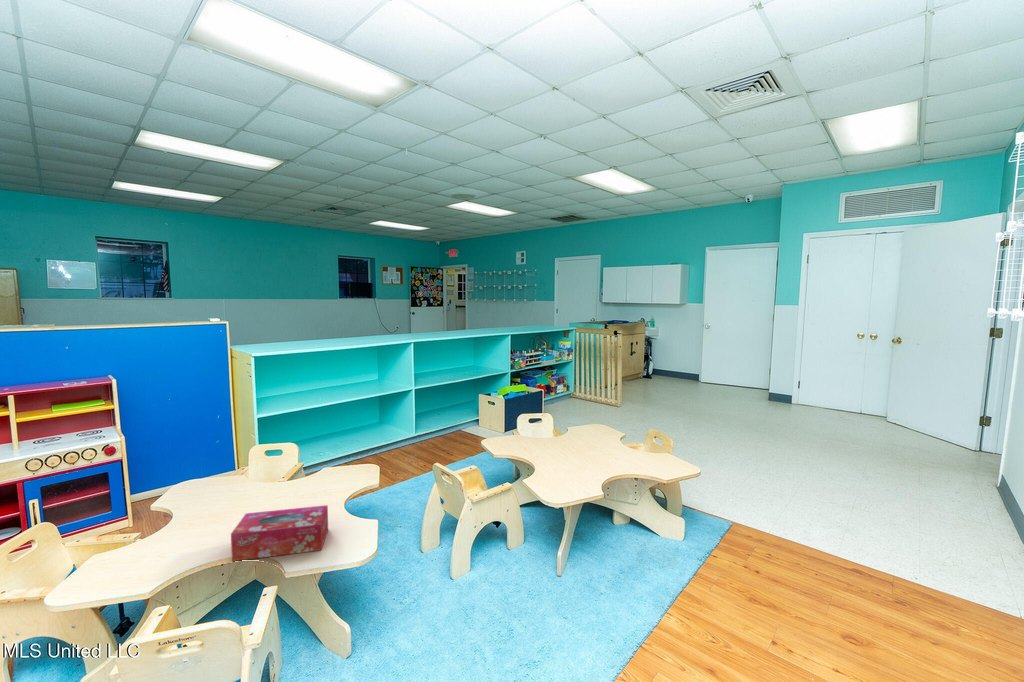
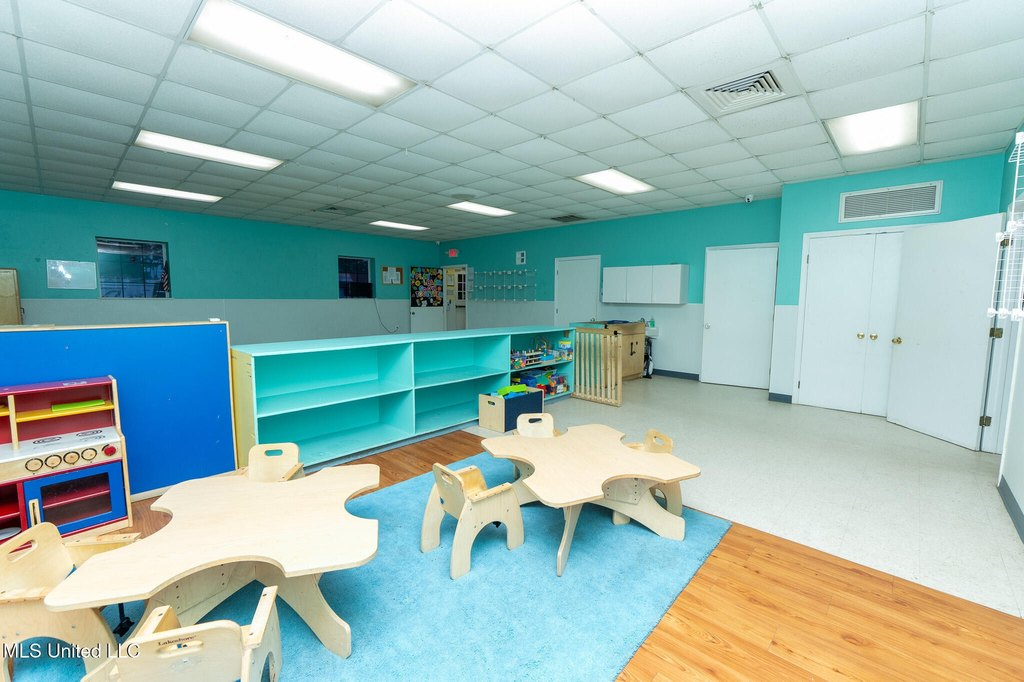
- tissue box [230,504,329,562]
